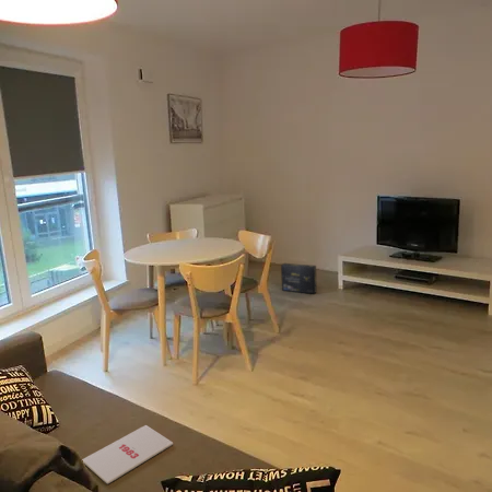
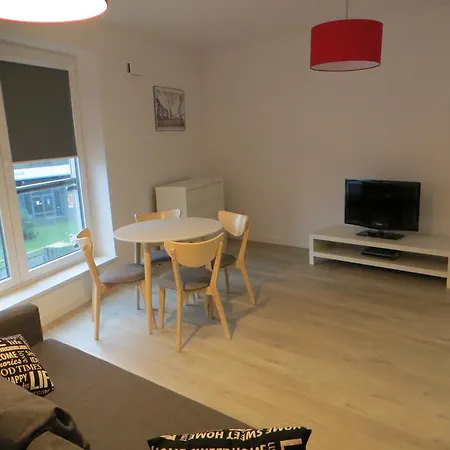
- magazine [81,424,174,485]
- box [280,262,317,295]
